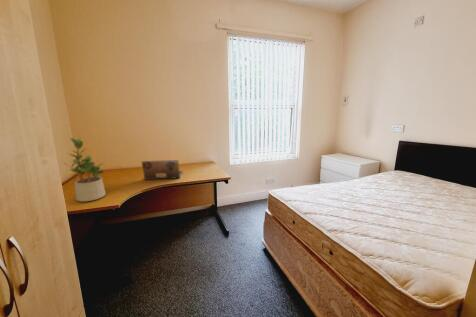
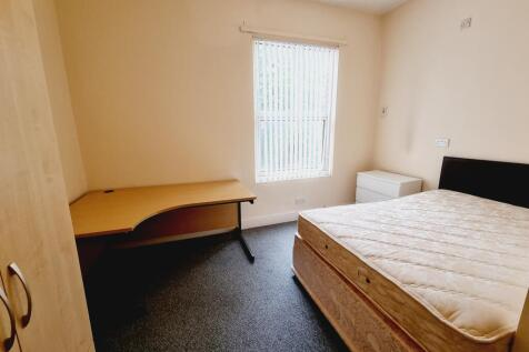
- potted plant [62,136,107,203]
- laptop [141,159,184,181]
